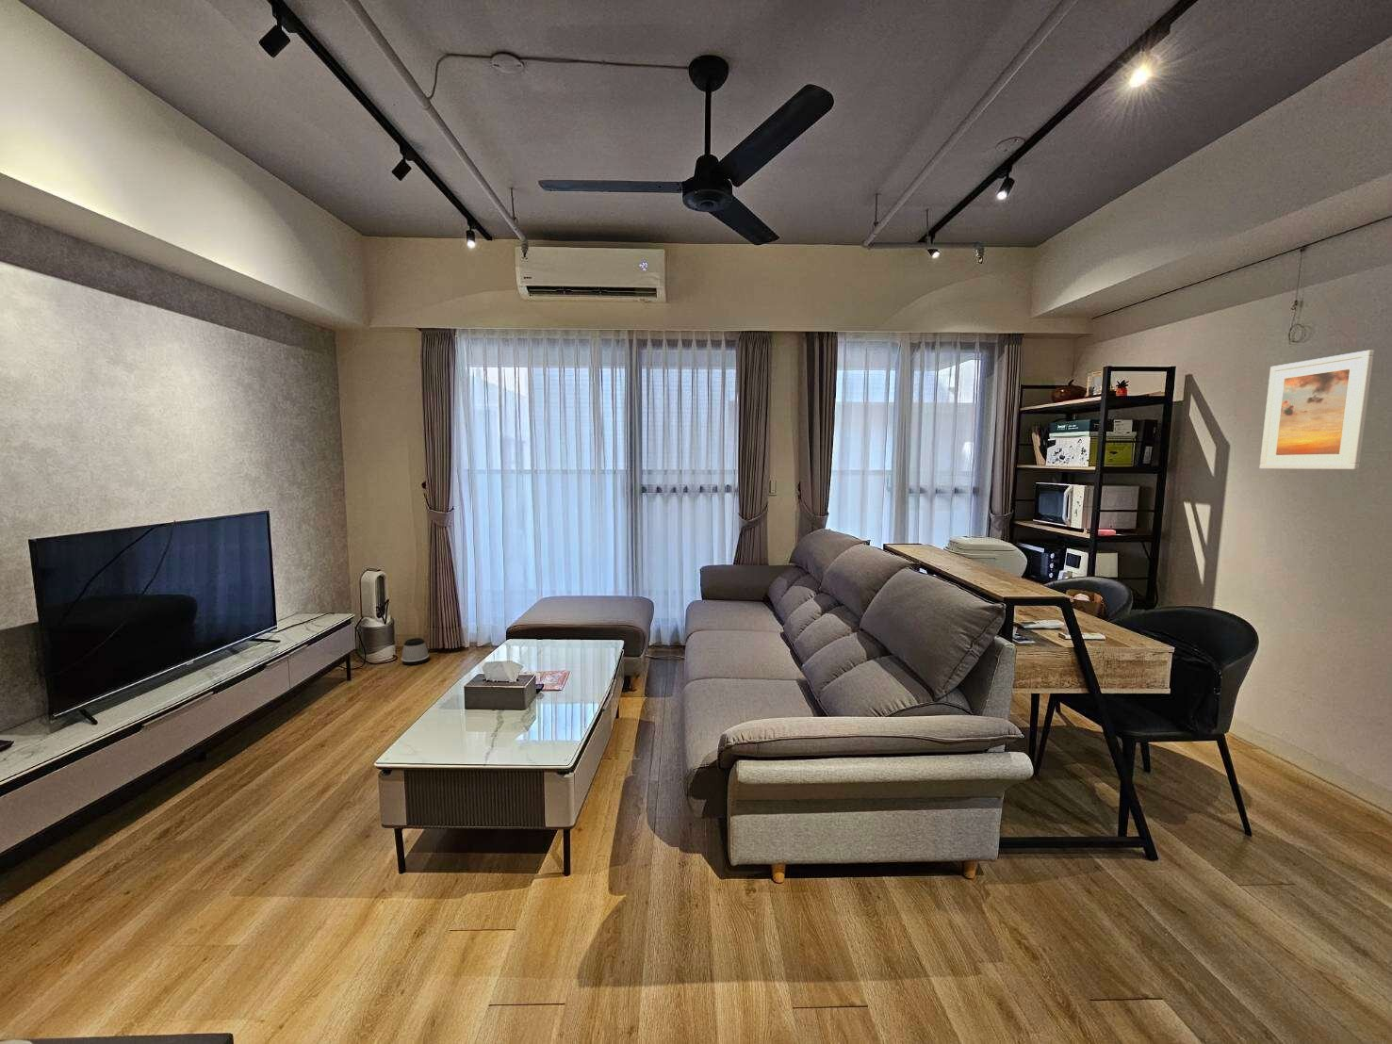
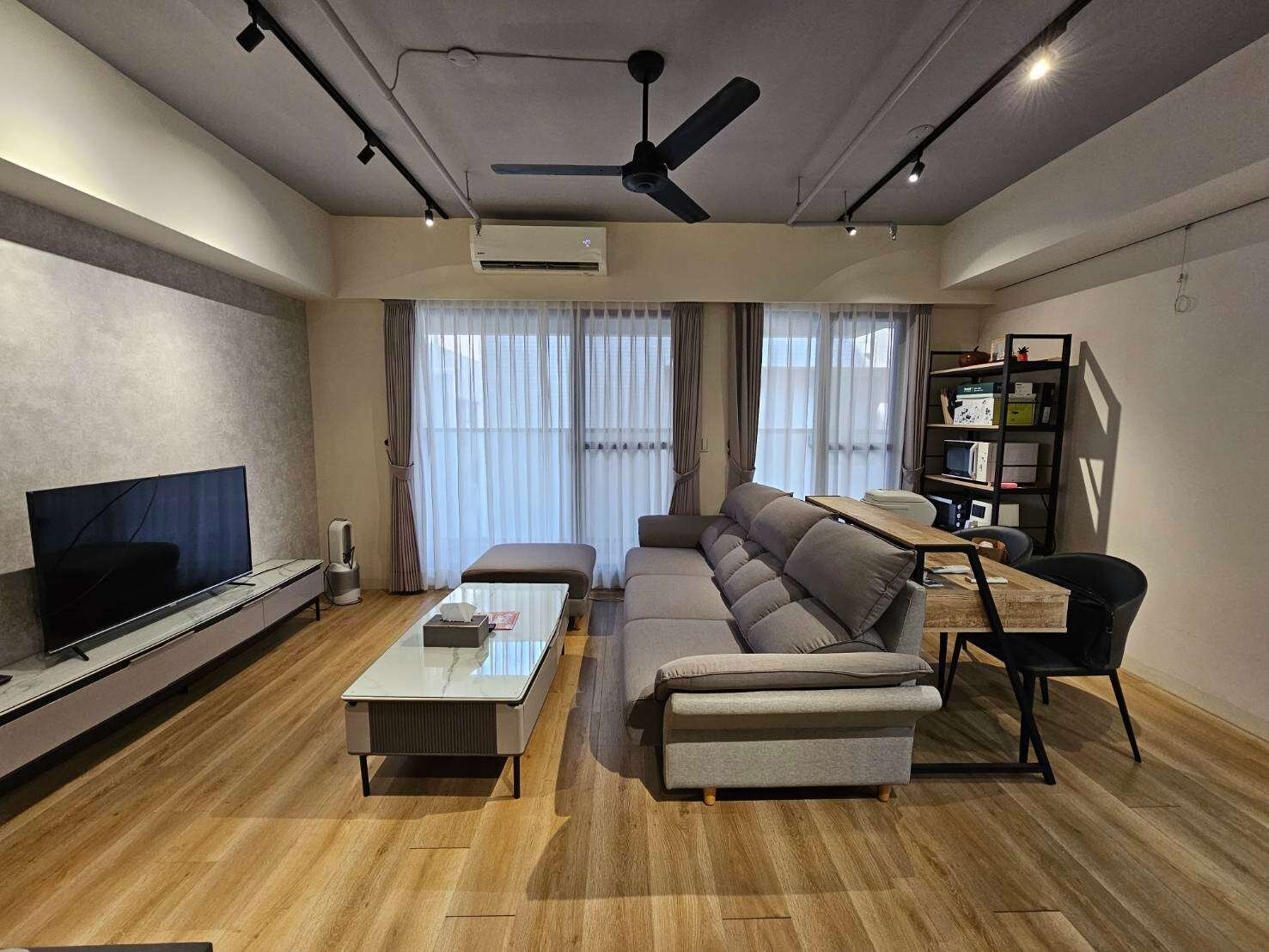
- speaker [400,637,430,666]
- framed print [1259,350,1376,470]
